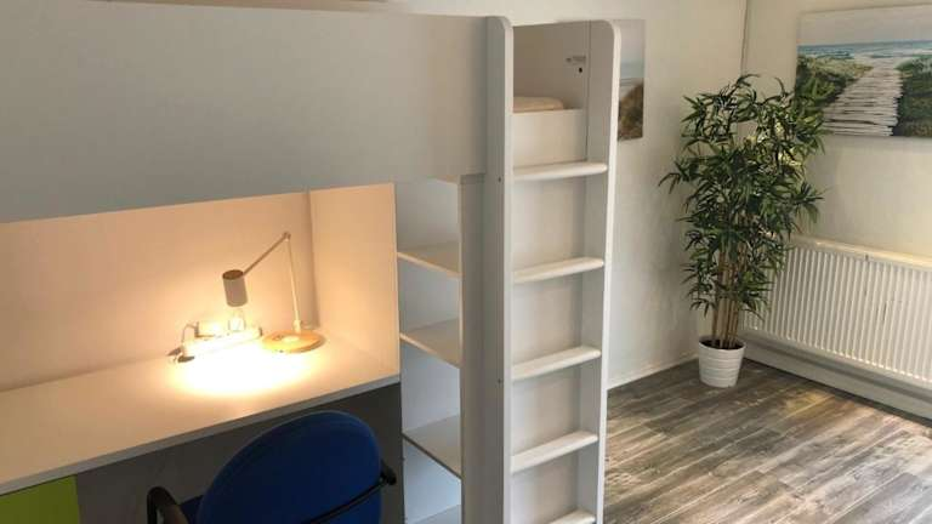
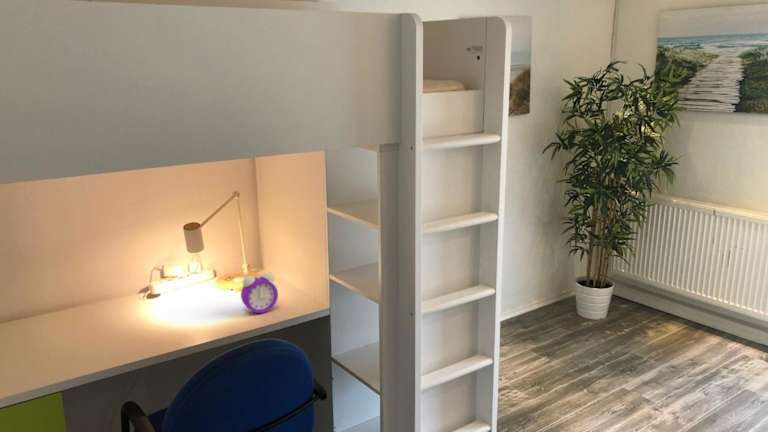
+ alarm clock [240,271,279,314]
